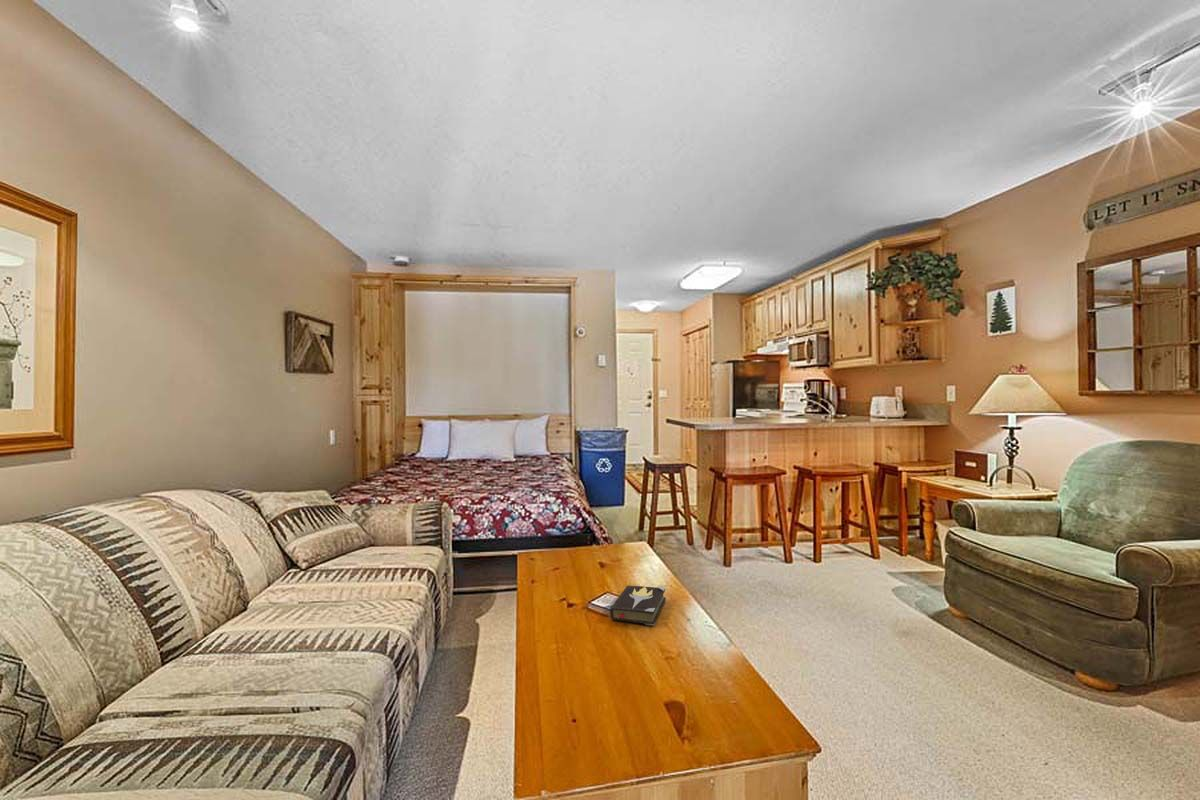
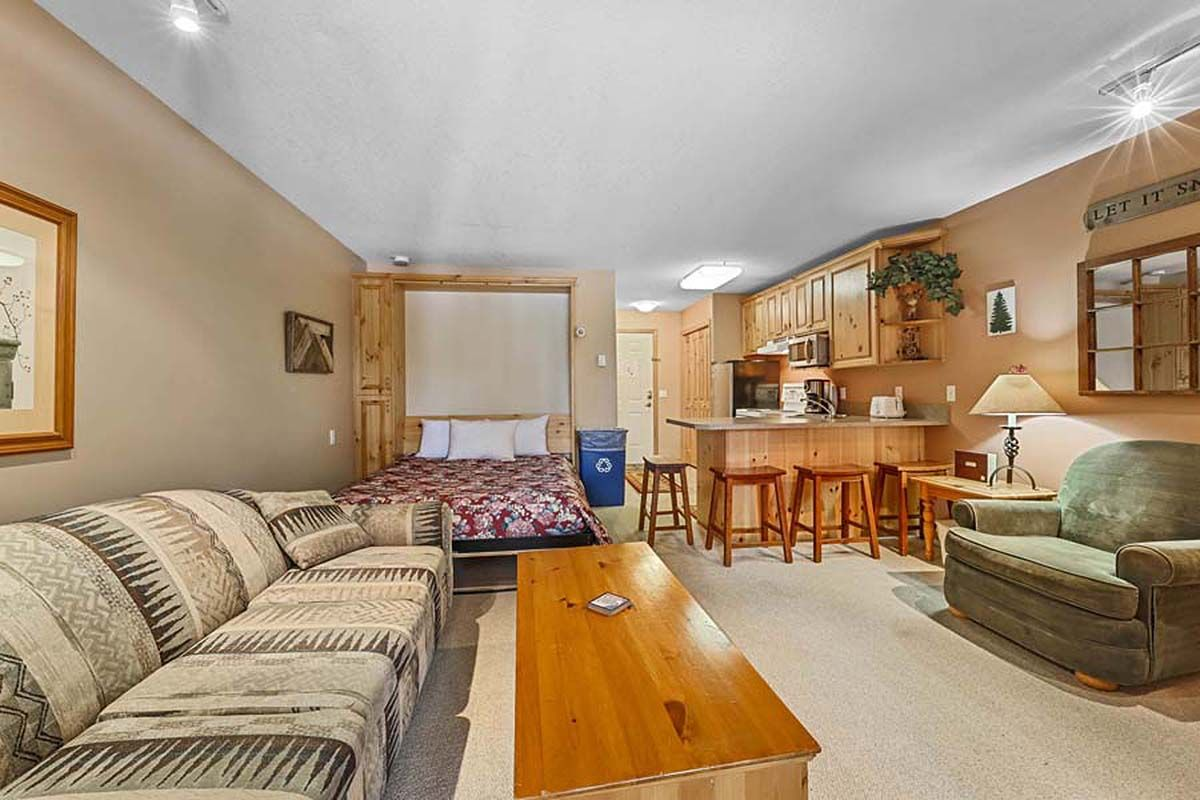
- hardback book [609,584,667,627]
